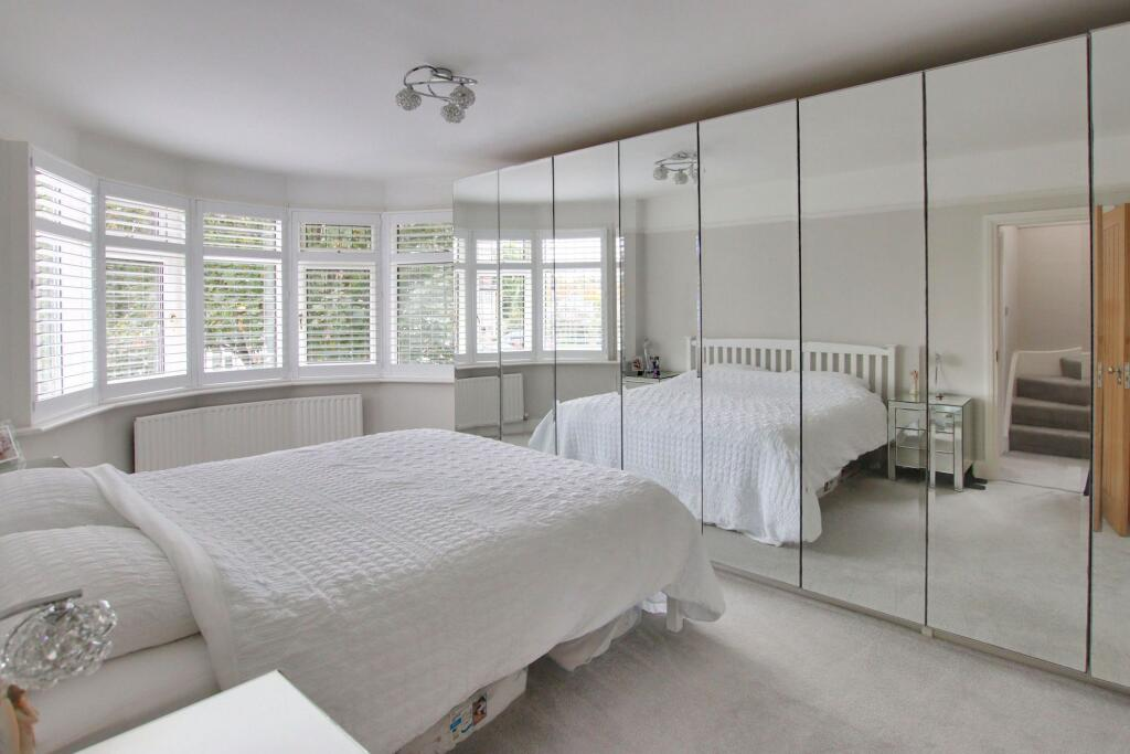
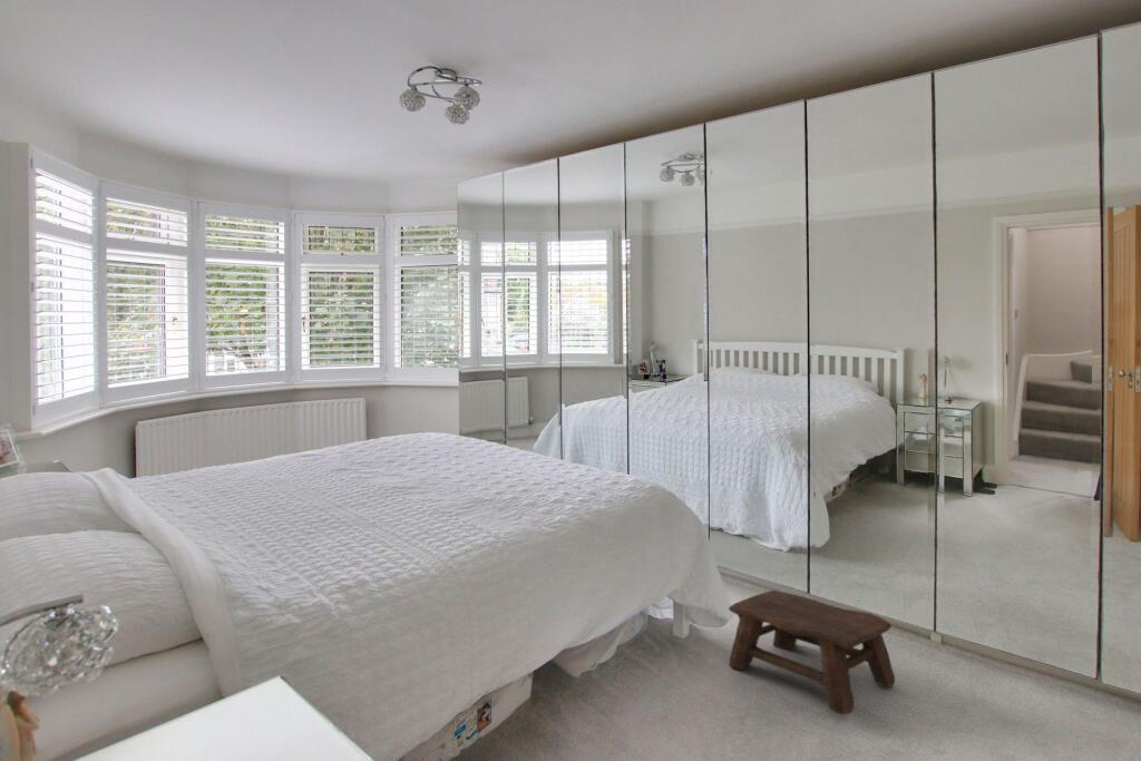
+ stool [728,589,896,715]
